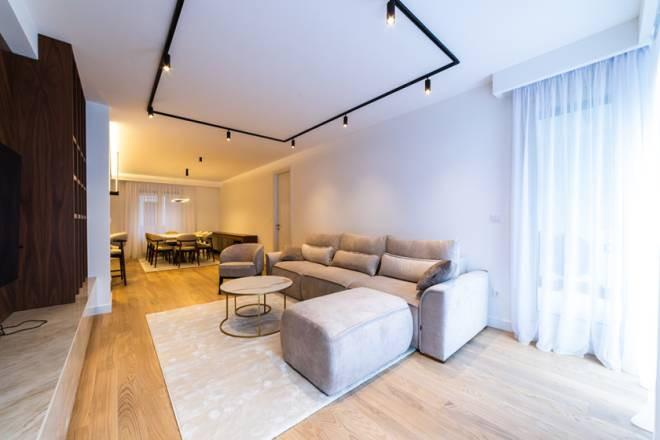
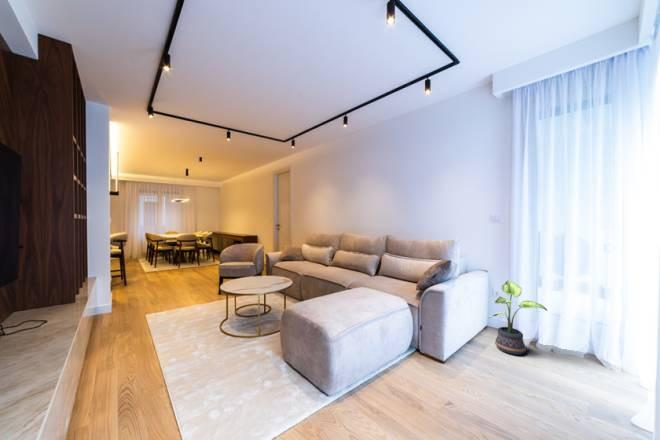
+ potted plant [487,280,548,356]
